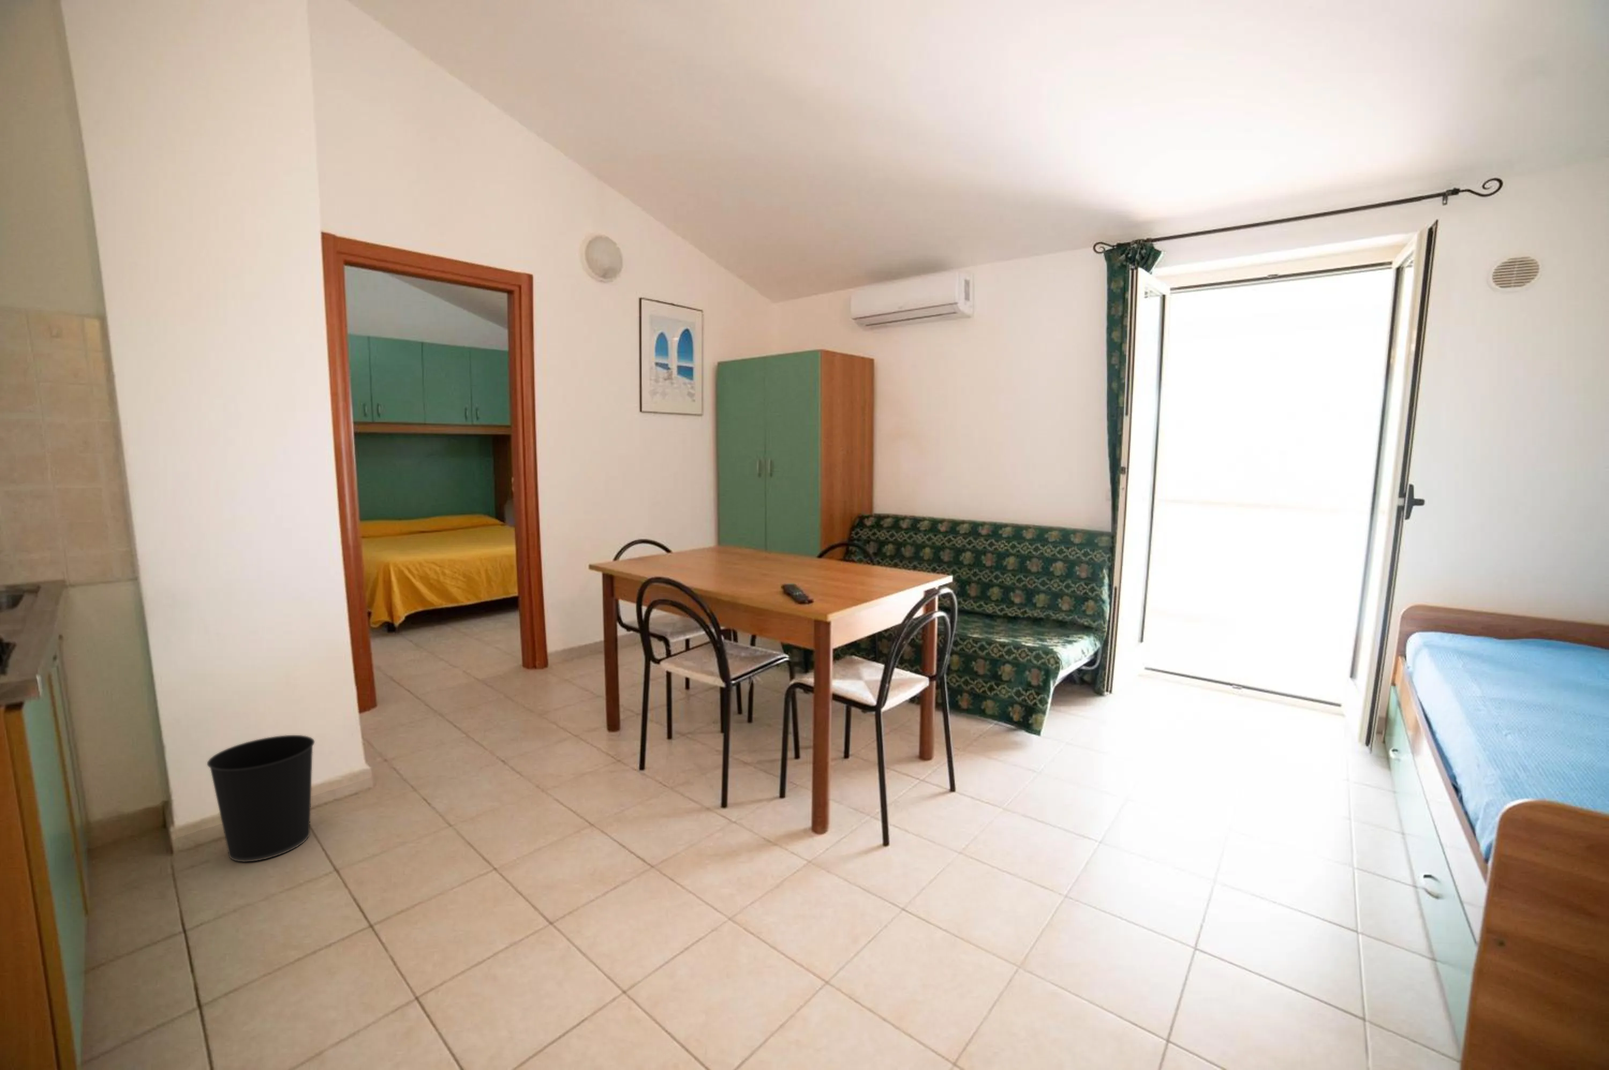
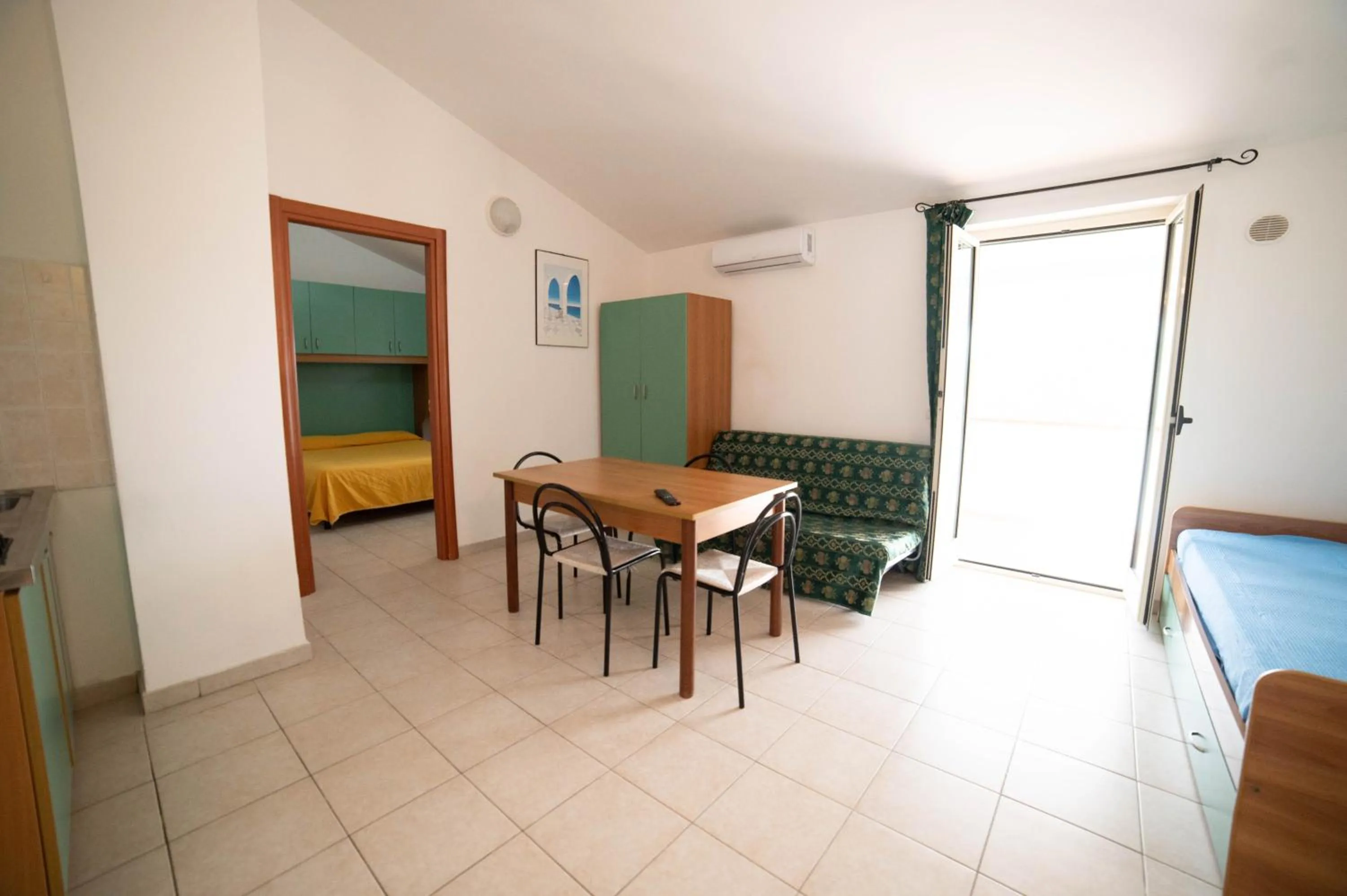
- wastebasket [207,734,315,862]
